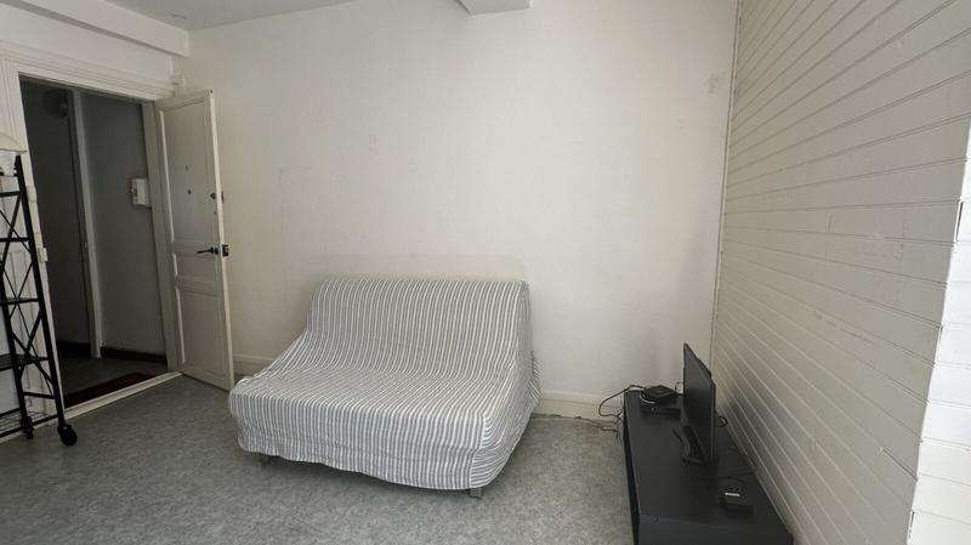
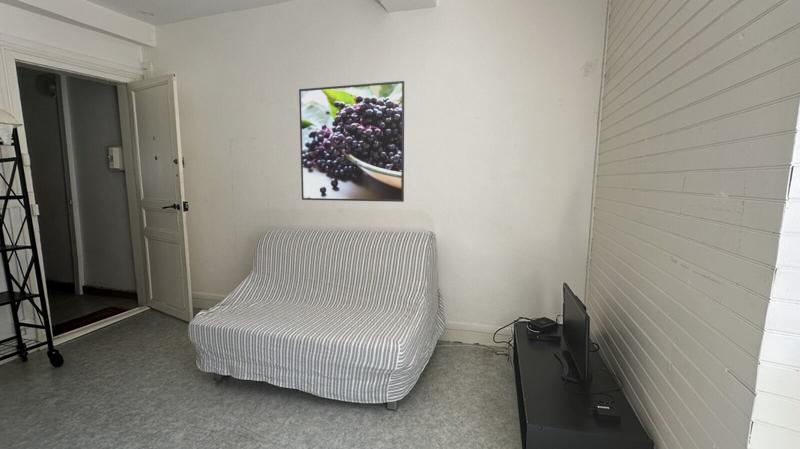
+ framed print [298,80,405,203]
